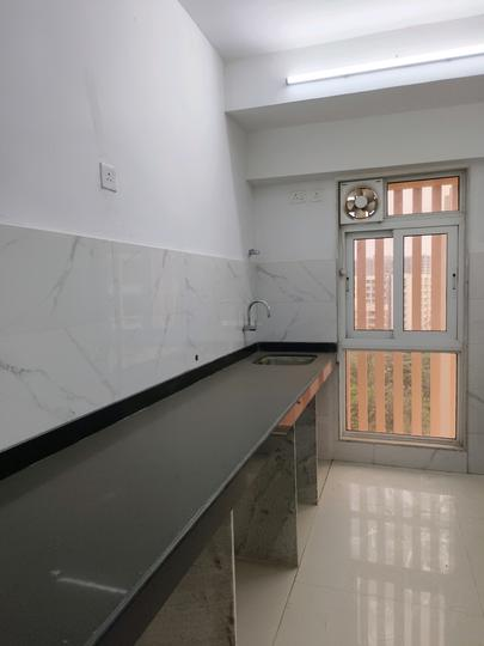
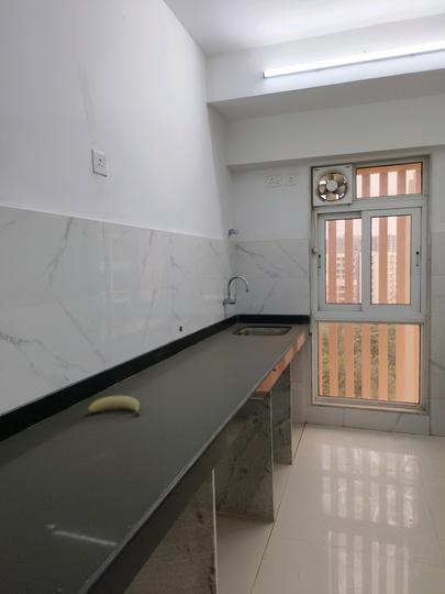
+ fruit [86,395,142,417]
